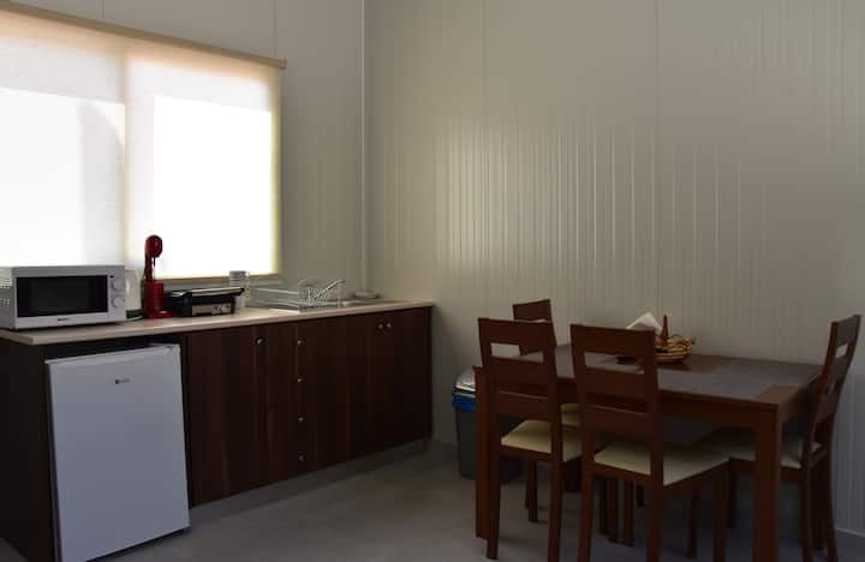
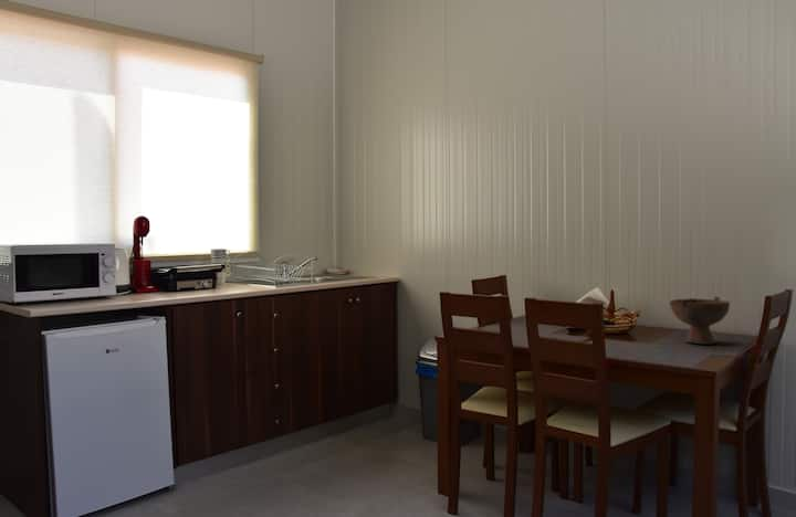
+ bowl [669,295,731,346]
